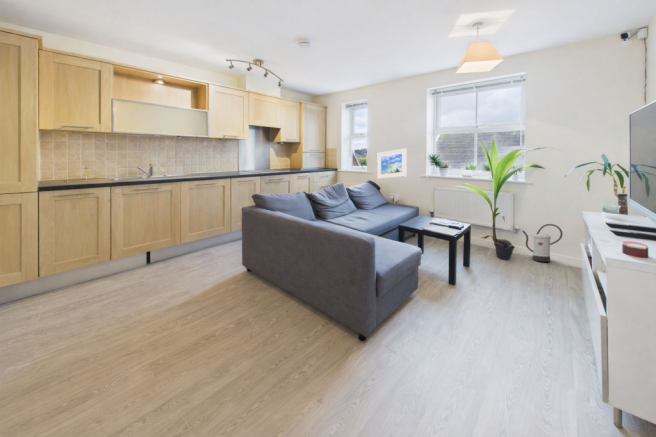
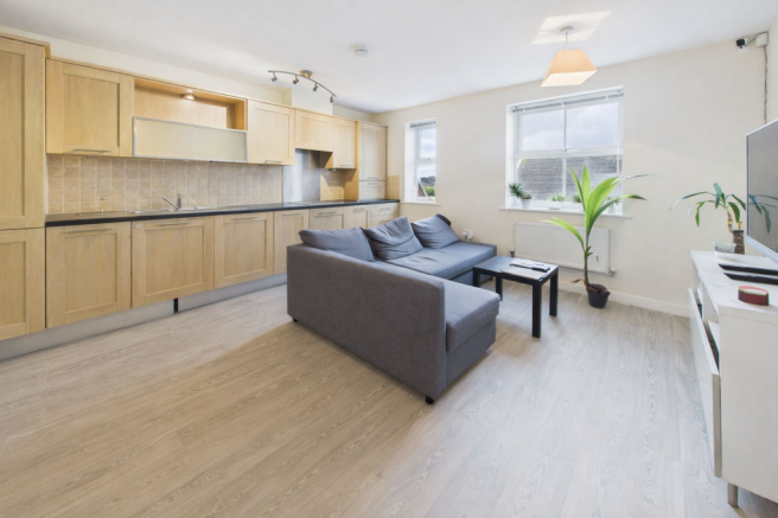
- watering can [521,223,563,263]
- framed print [376,147,408,180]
